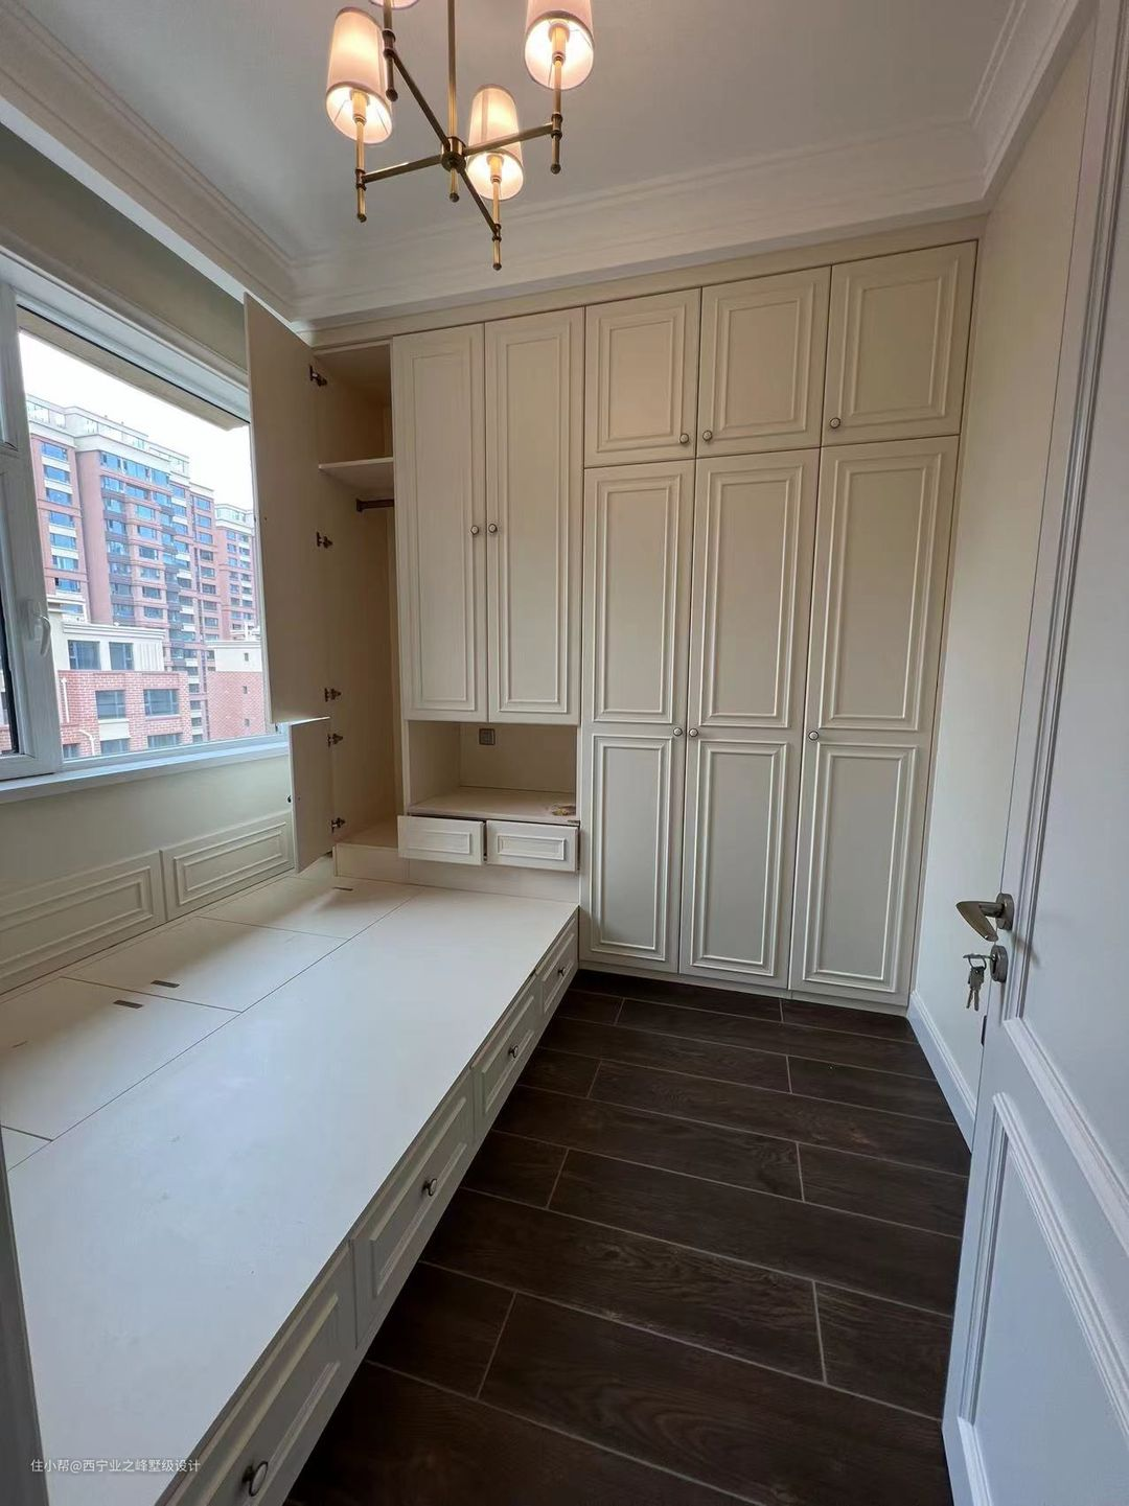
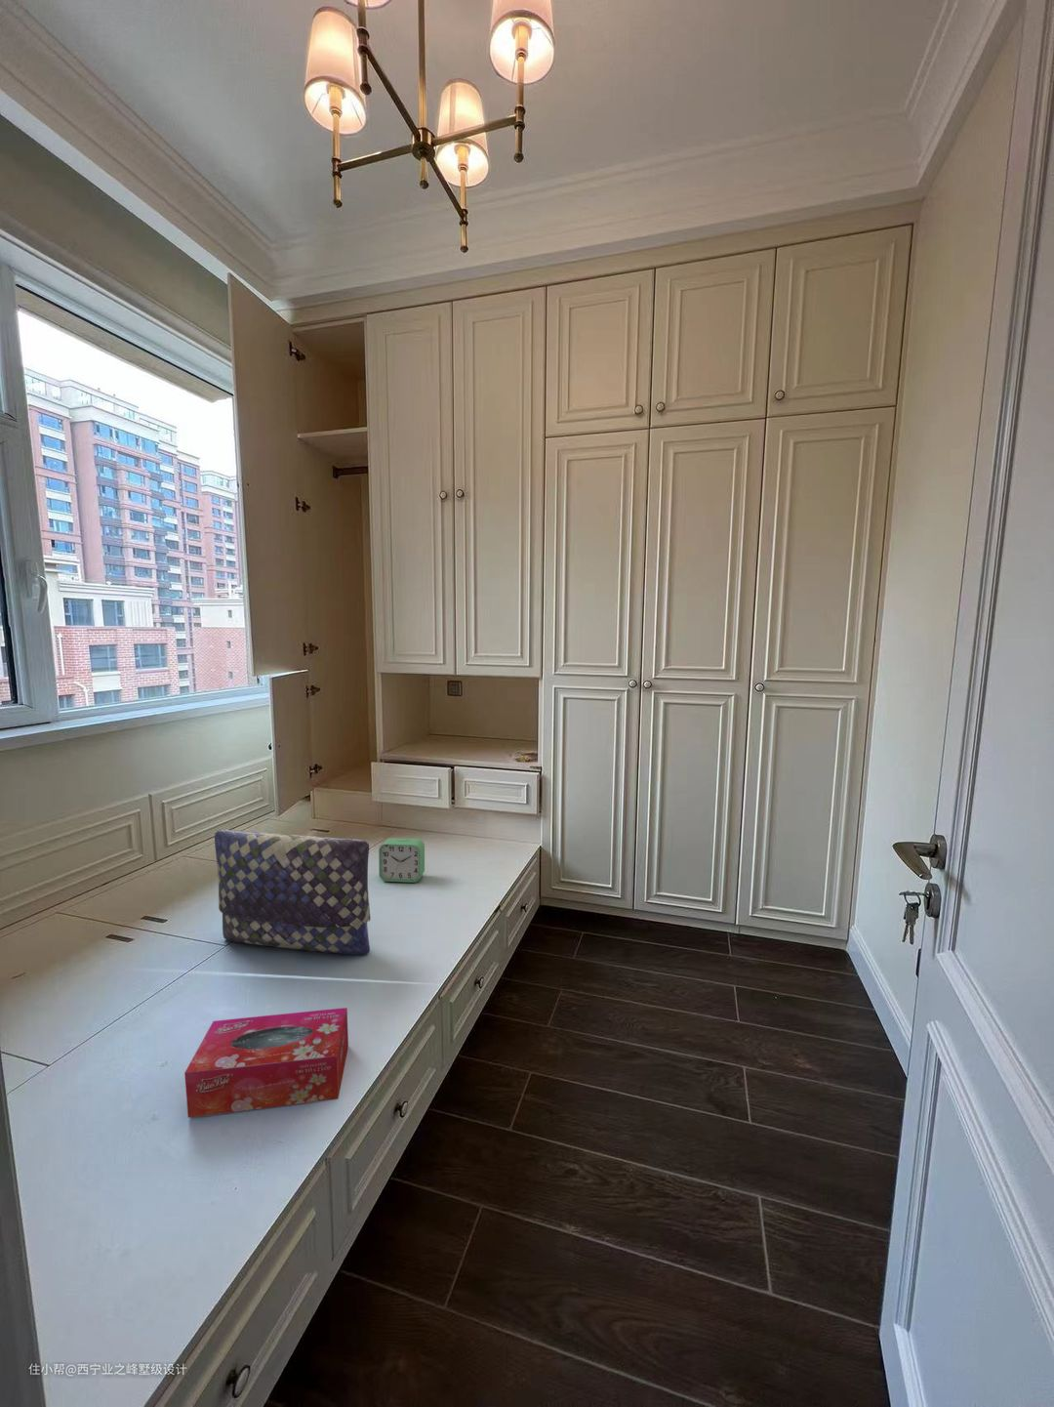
+ alarm clock [378,836,425,884]
+ cushion [214,829,372,956]
+ tissue box [184,1007,350,1119]
